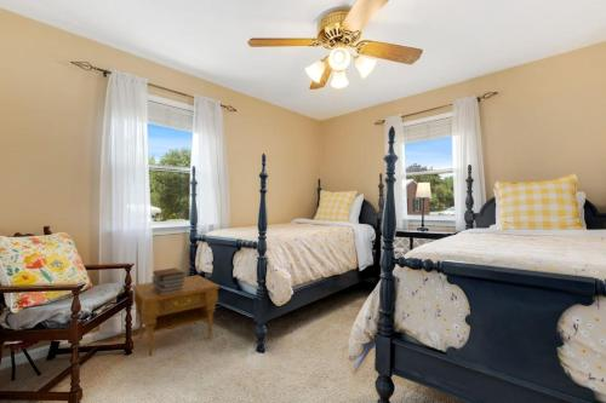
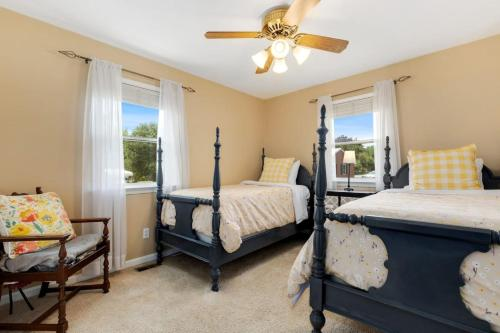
- book stack [150,266,187,295]
- nightstand [131,274,221,357]
